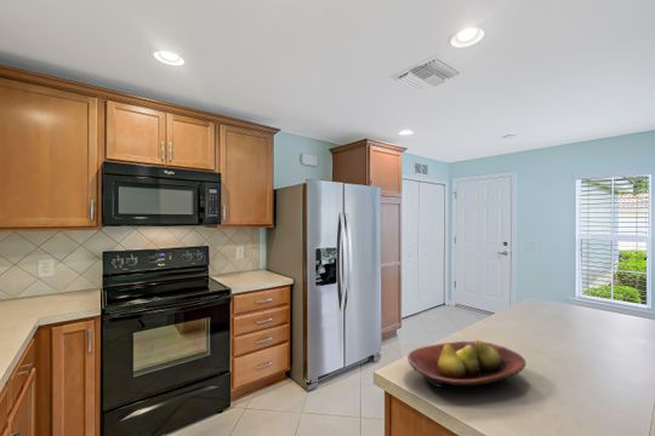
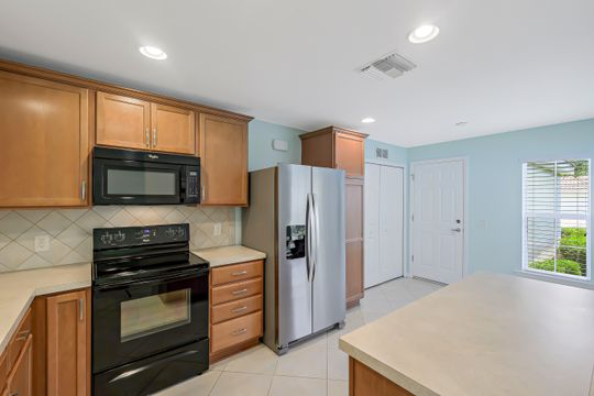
- fruit bowl [406,339,528,390]
